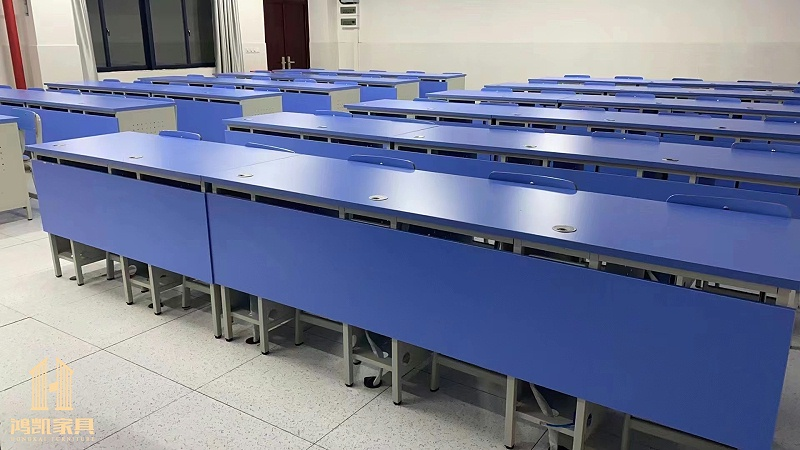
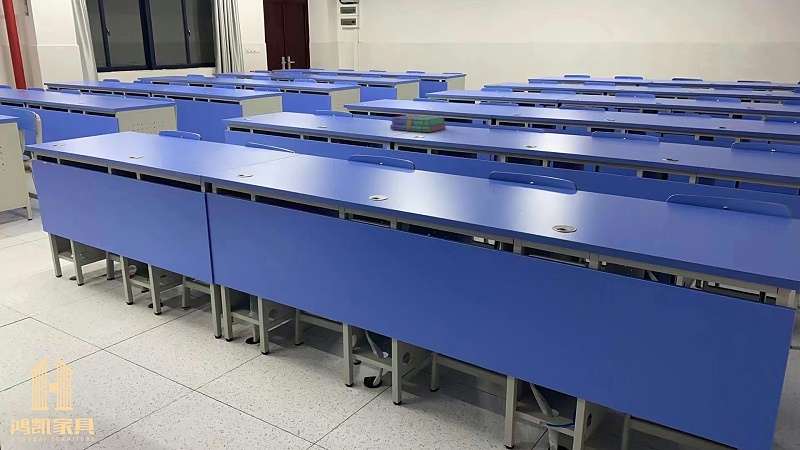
+ books [389,114,447,133]
